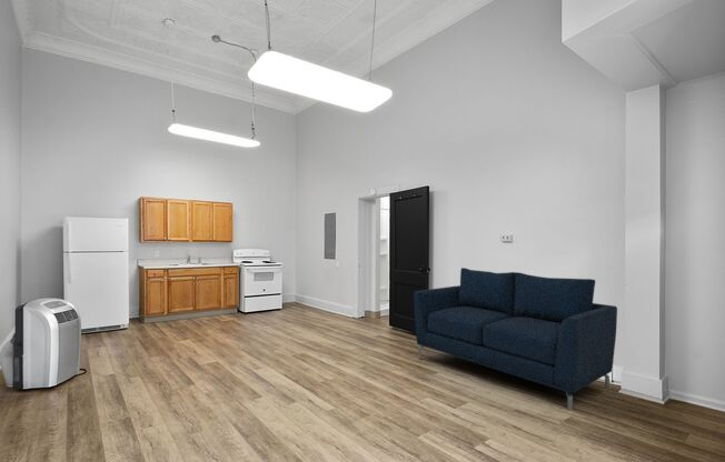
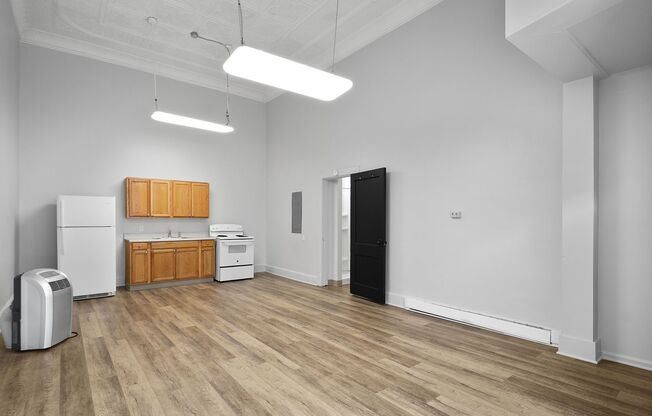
- sofa [413,267,618,412]
